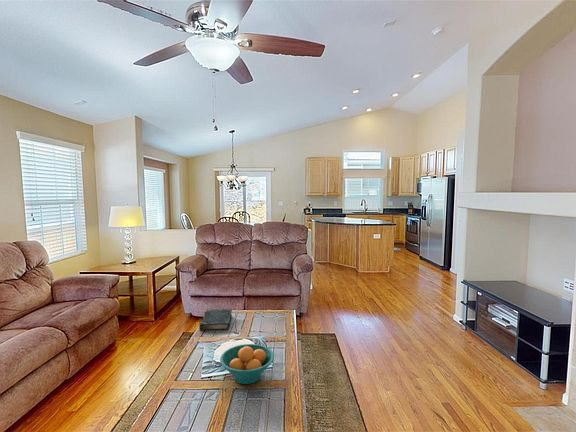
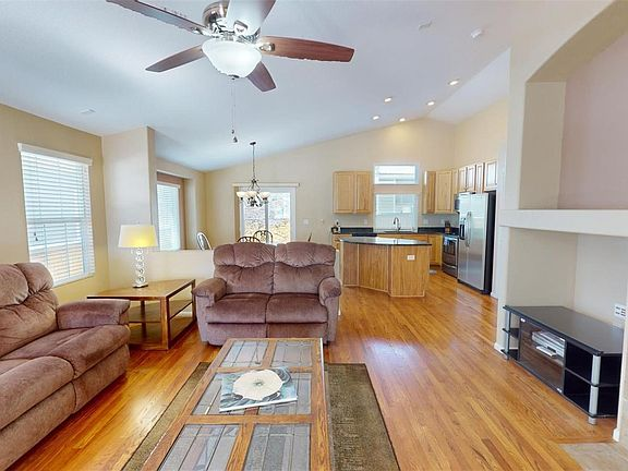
- fruit bowl [219,343,275,385]
- book [198,308,233,332]
